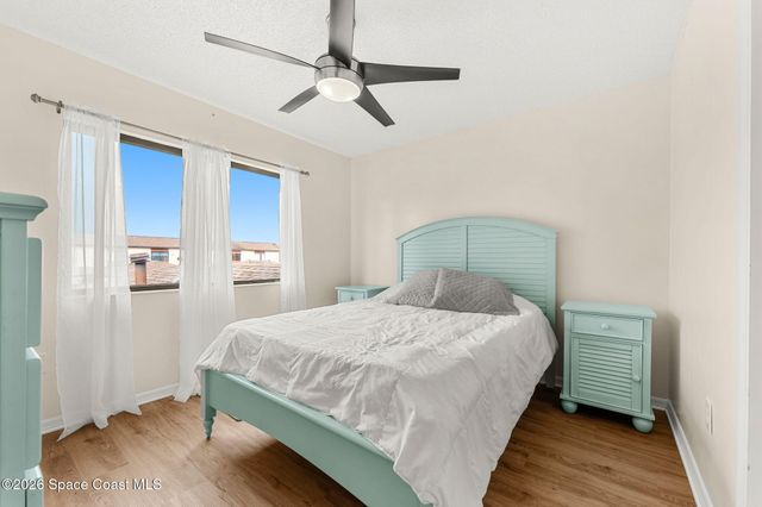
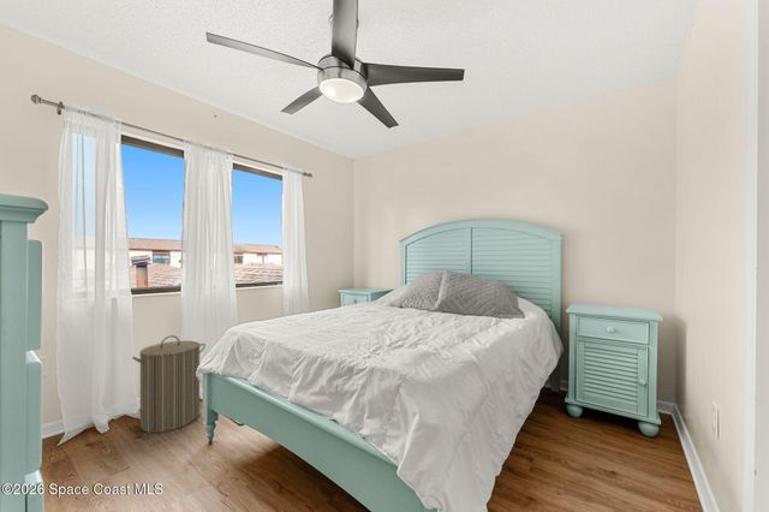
+ laundry hamper [131,334,207,434]
